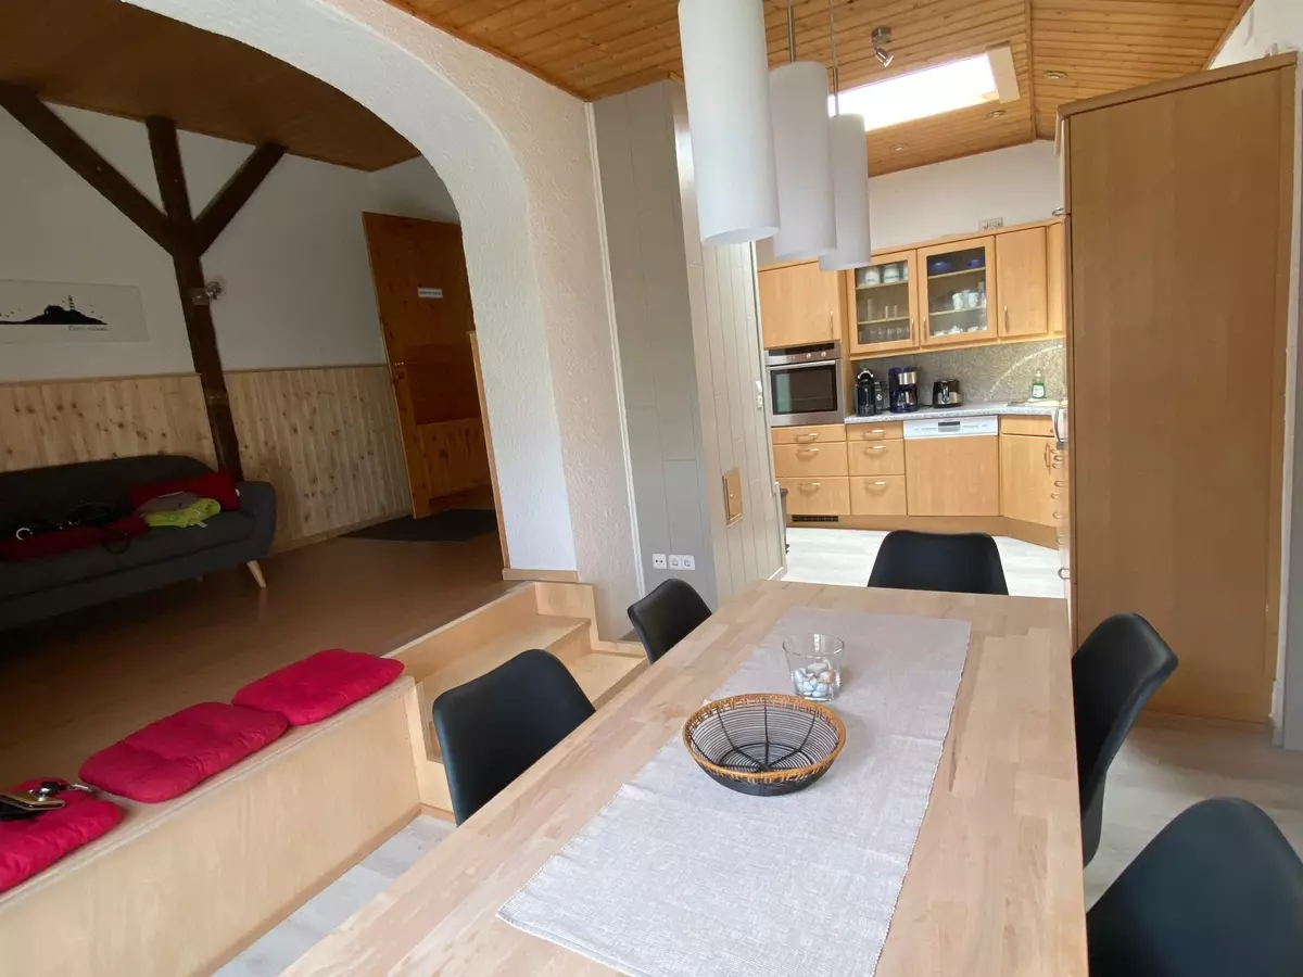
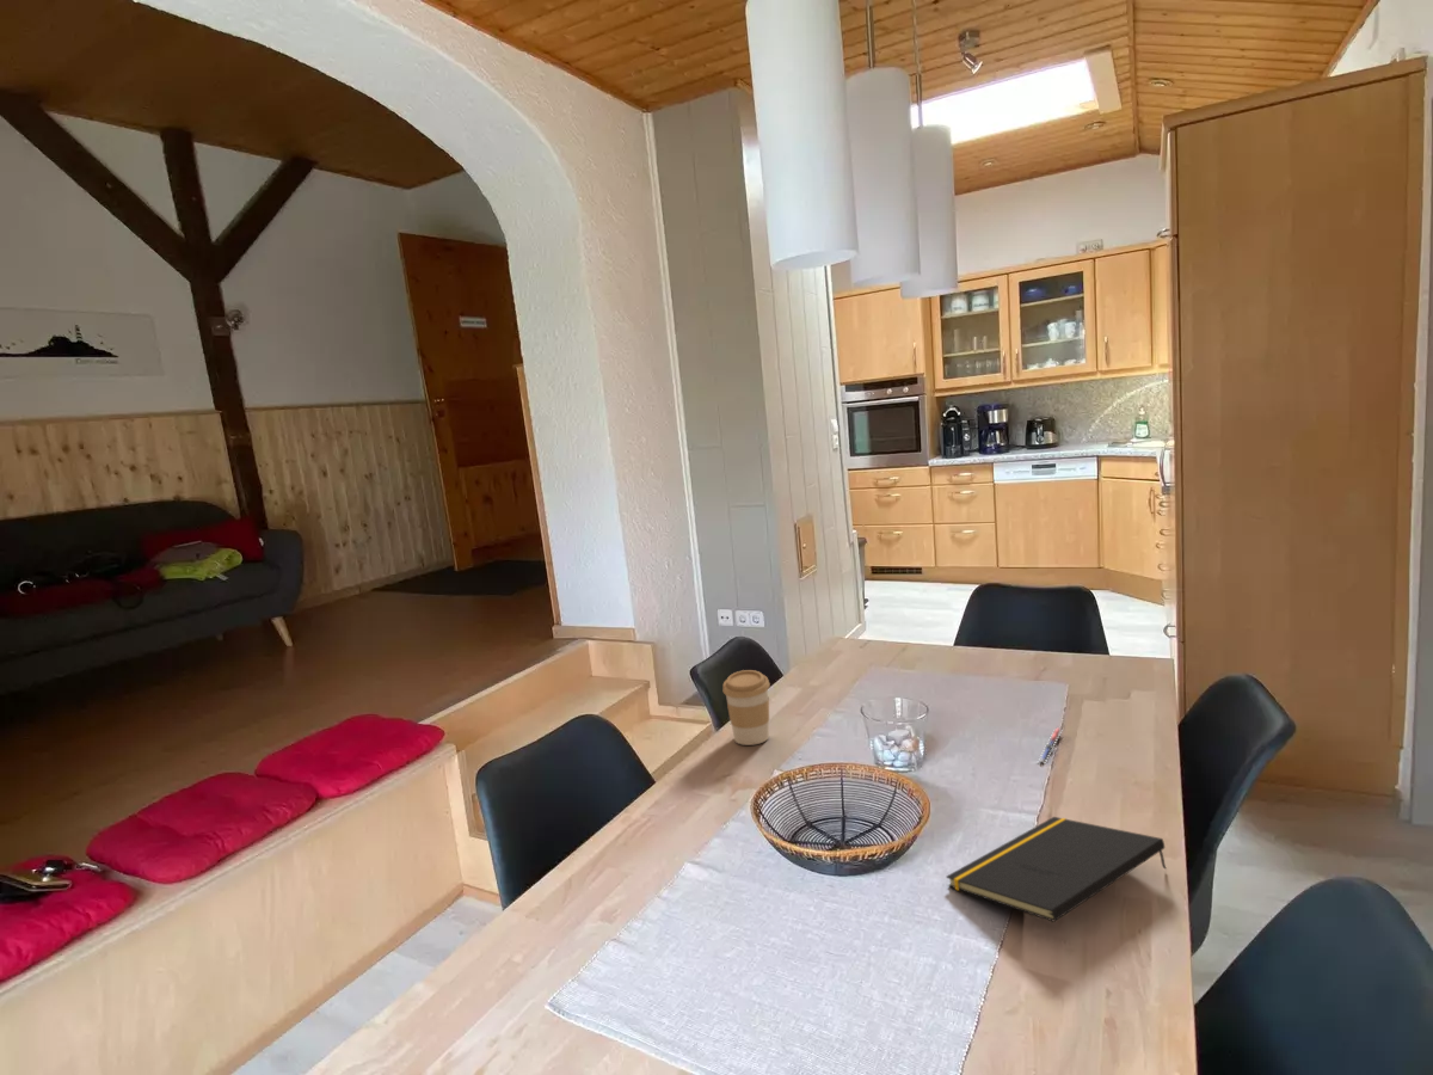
+ coffee cup [722,669,771,747]
+ pen [1037,726,1063,764]
+ notepad [945,816,1168,923]
